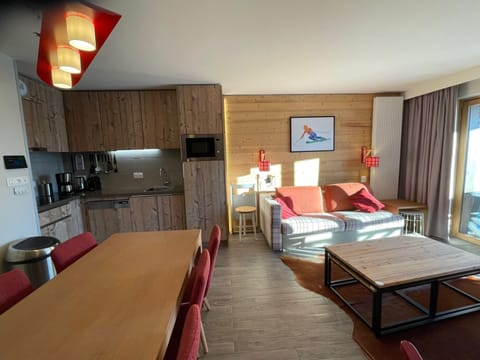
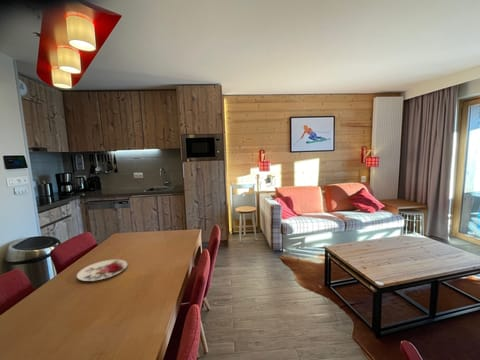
+ plate [76,258,128,282]
